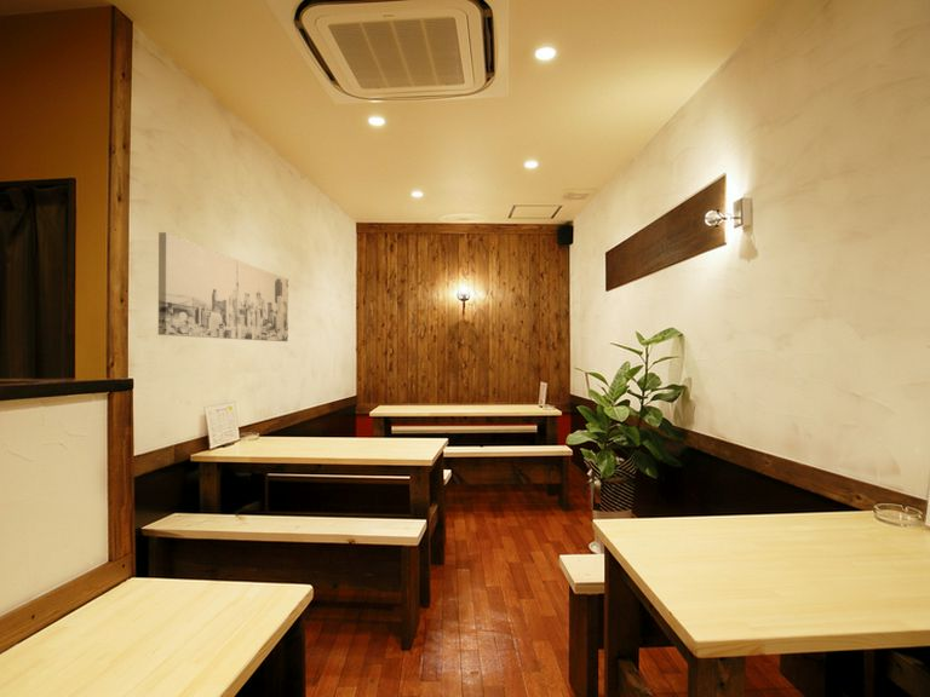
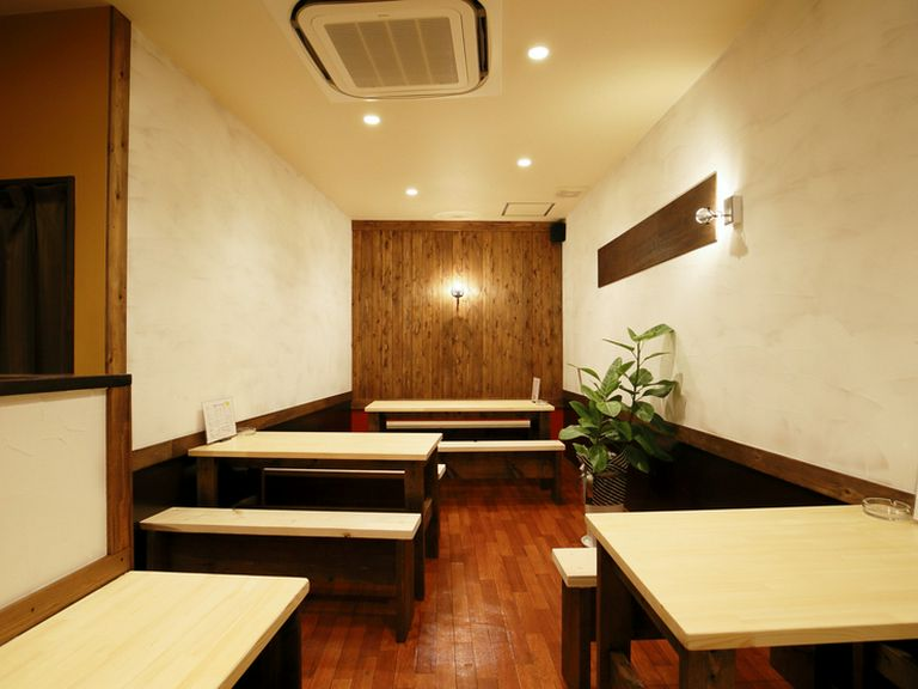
- wall art [157,231,289,342]
